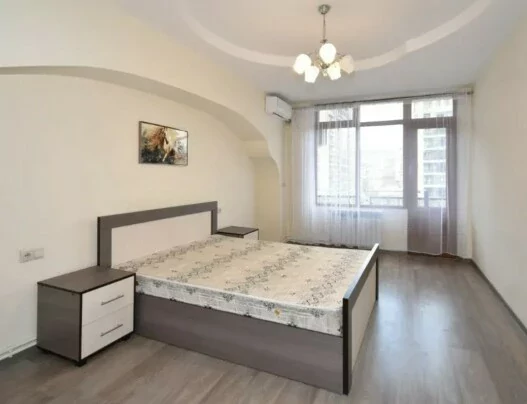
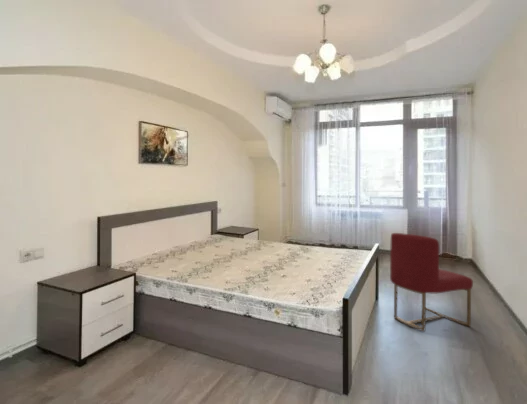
+ chair [389,232,474,332]
